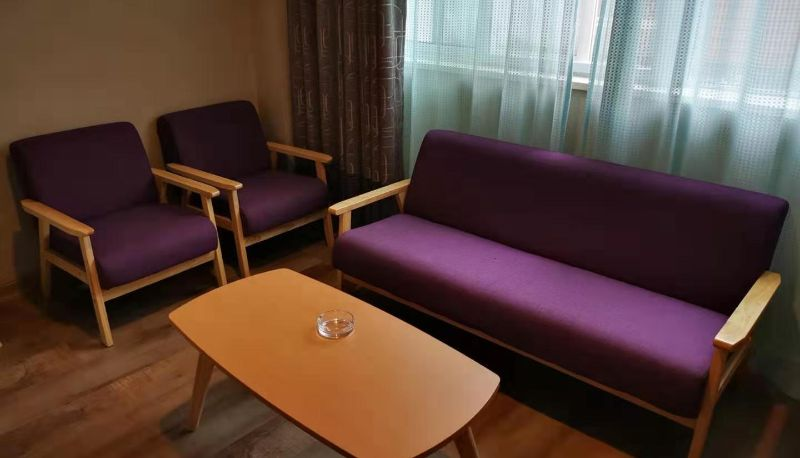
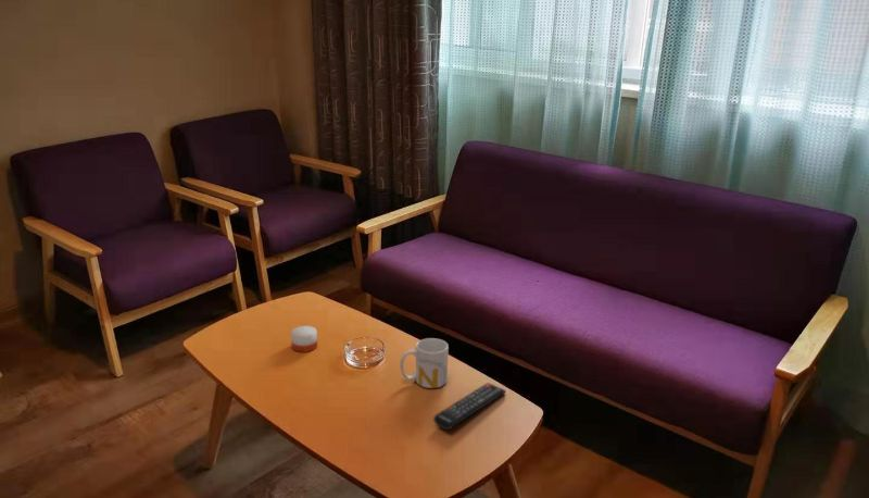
+ remote control [432,382,507,431]
+ candle [290,315,318,352]
+ mug [399,337,450,389]
